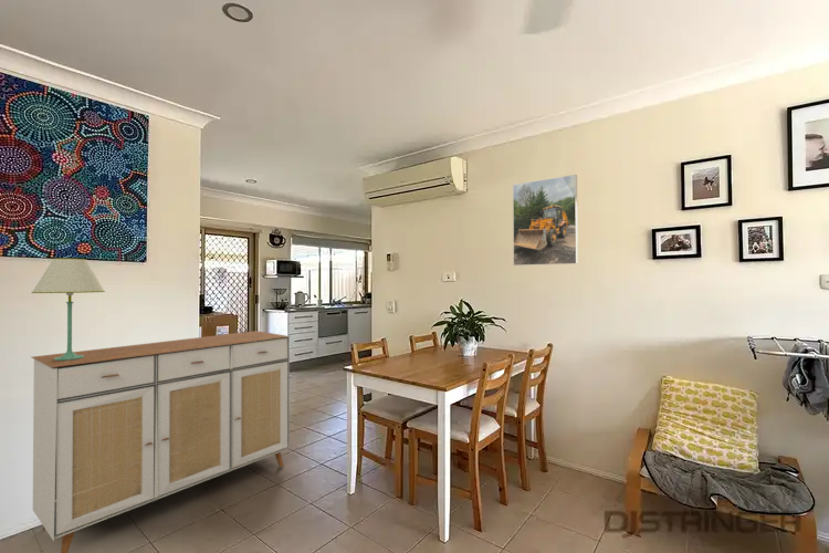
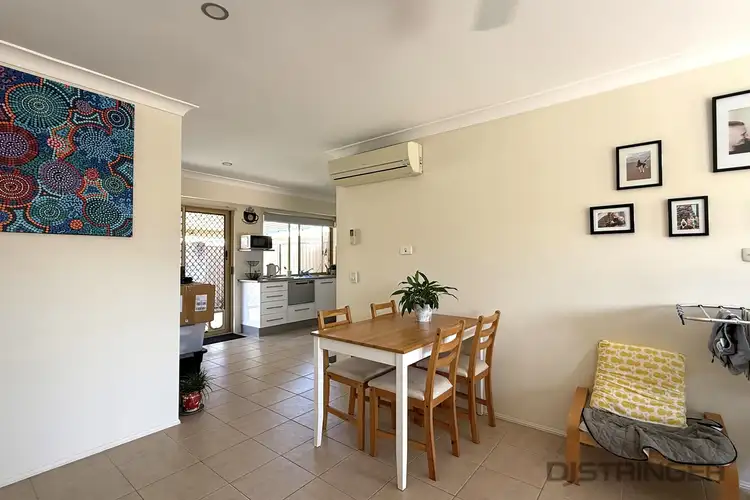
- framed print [512,174,579,267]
- sideboard [31,330,291,553]
- table lamp [30,257,106,361]
